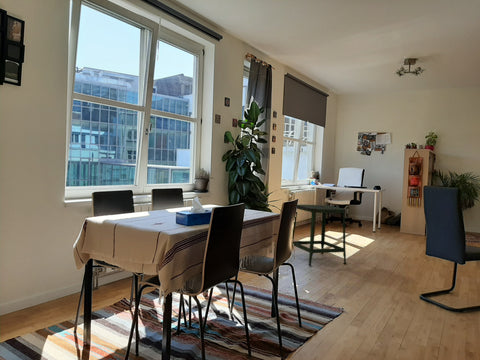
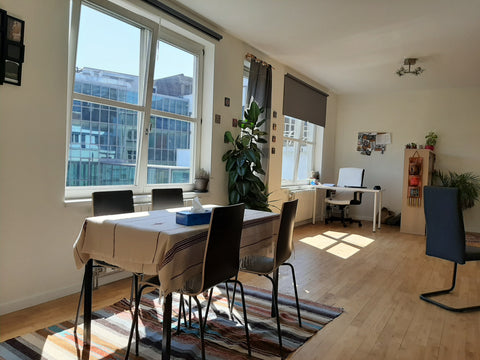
- stool [292,204,347,267]
